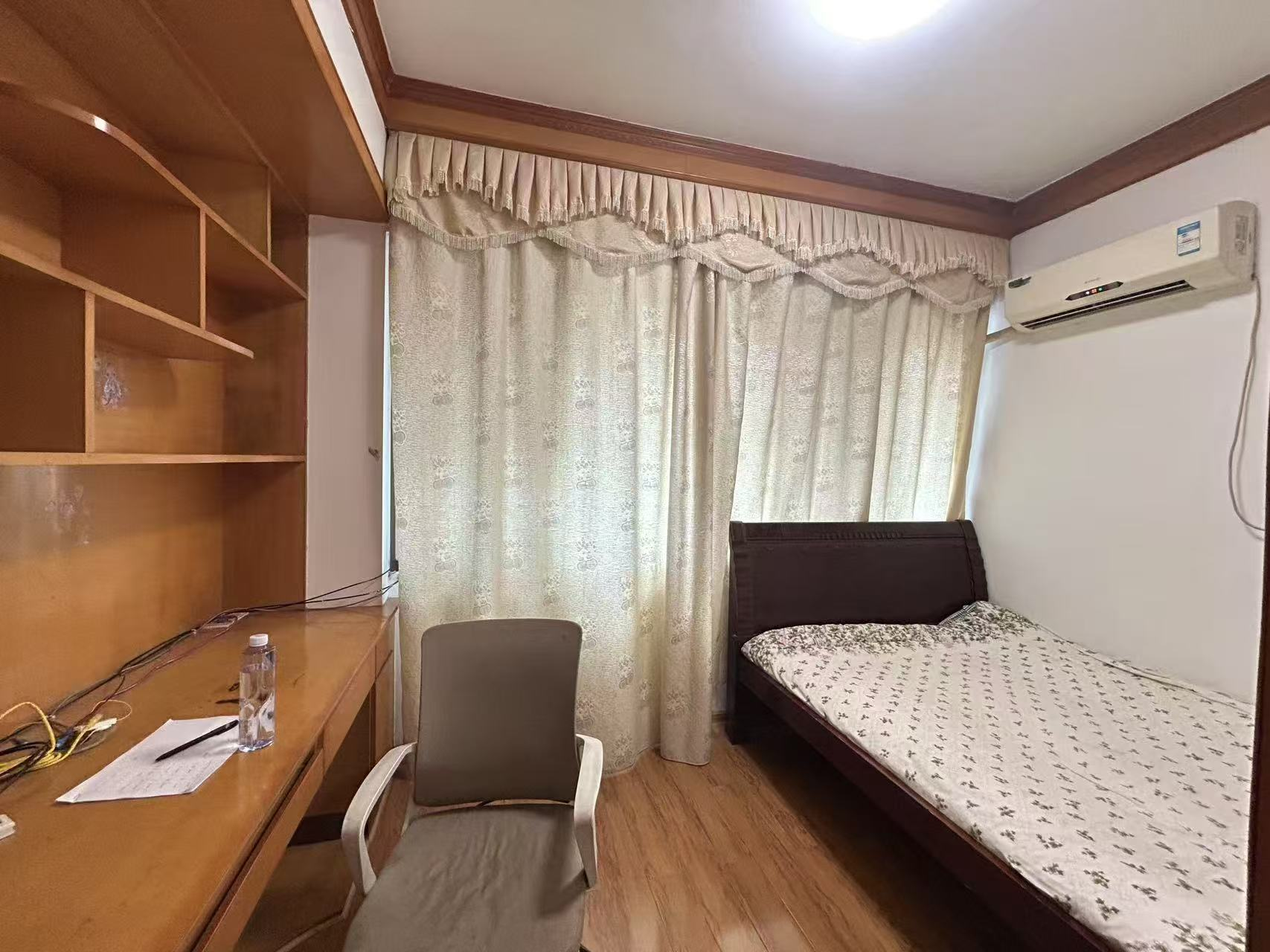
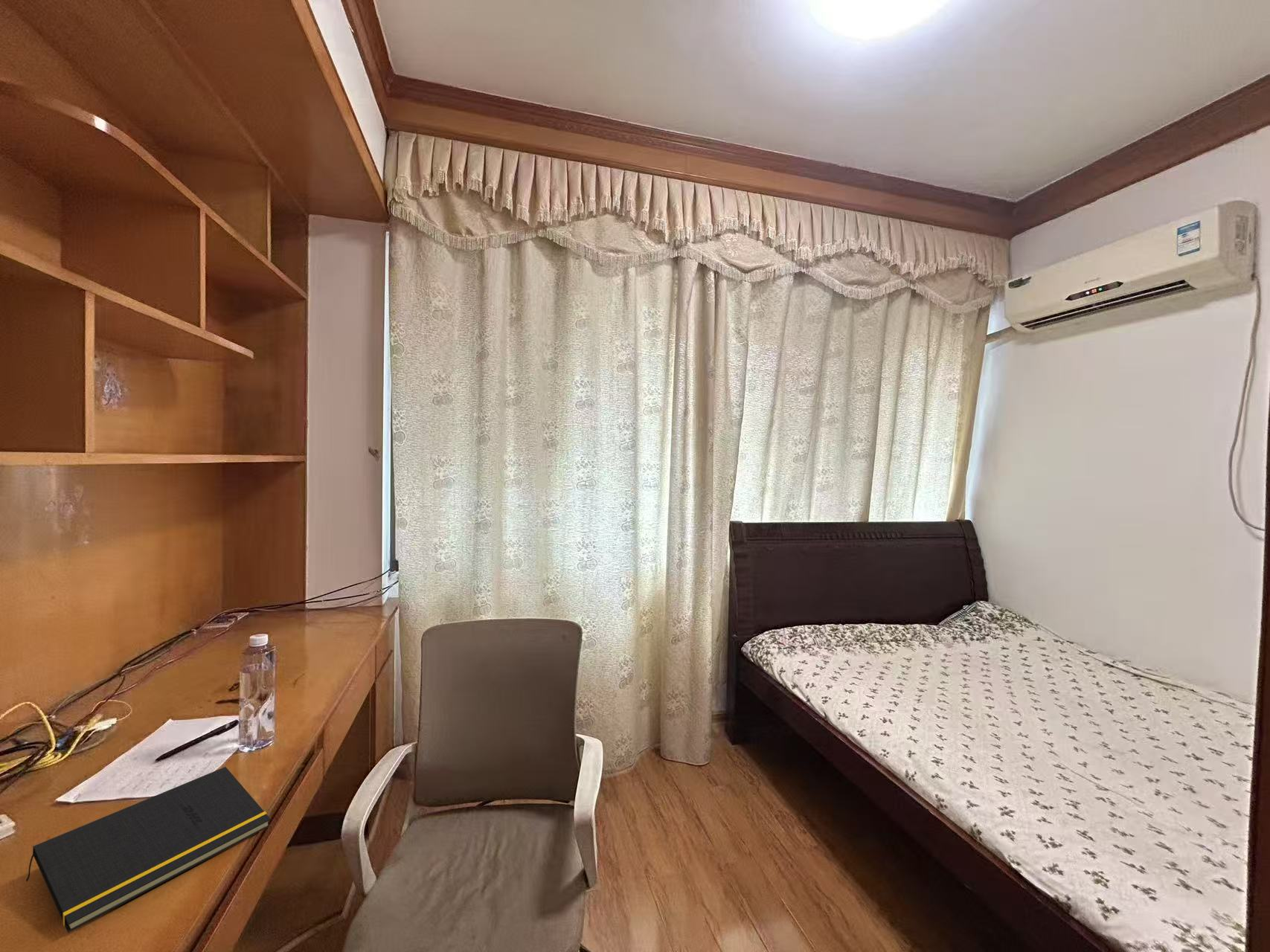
+ notepad [25,766,272,933]
